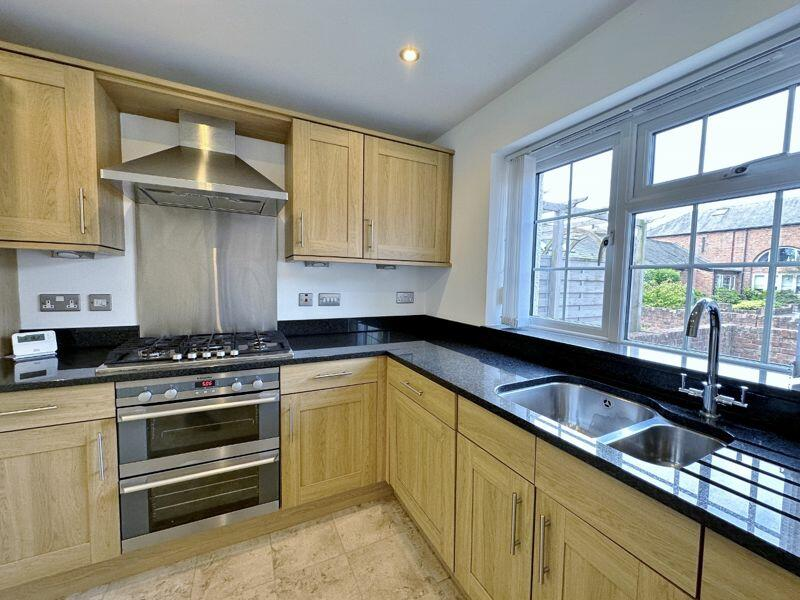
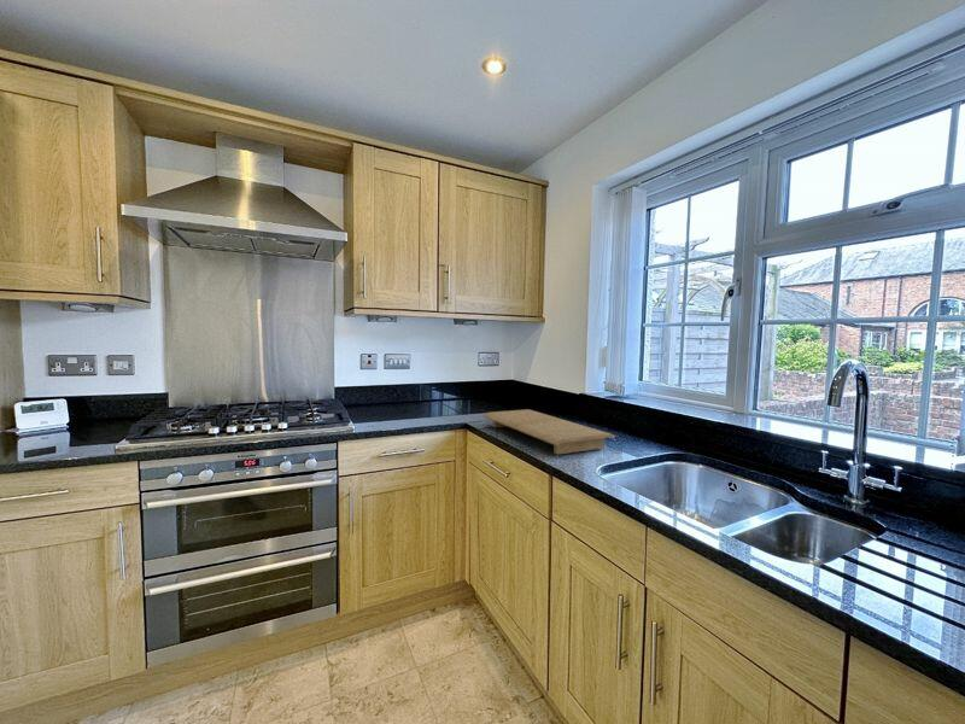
+ cutting board [482,408,616,456]
